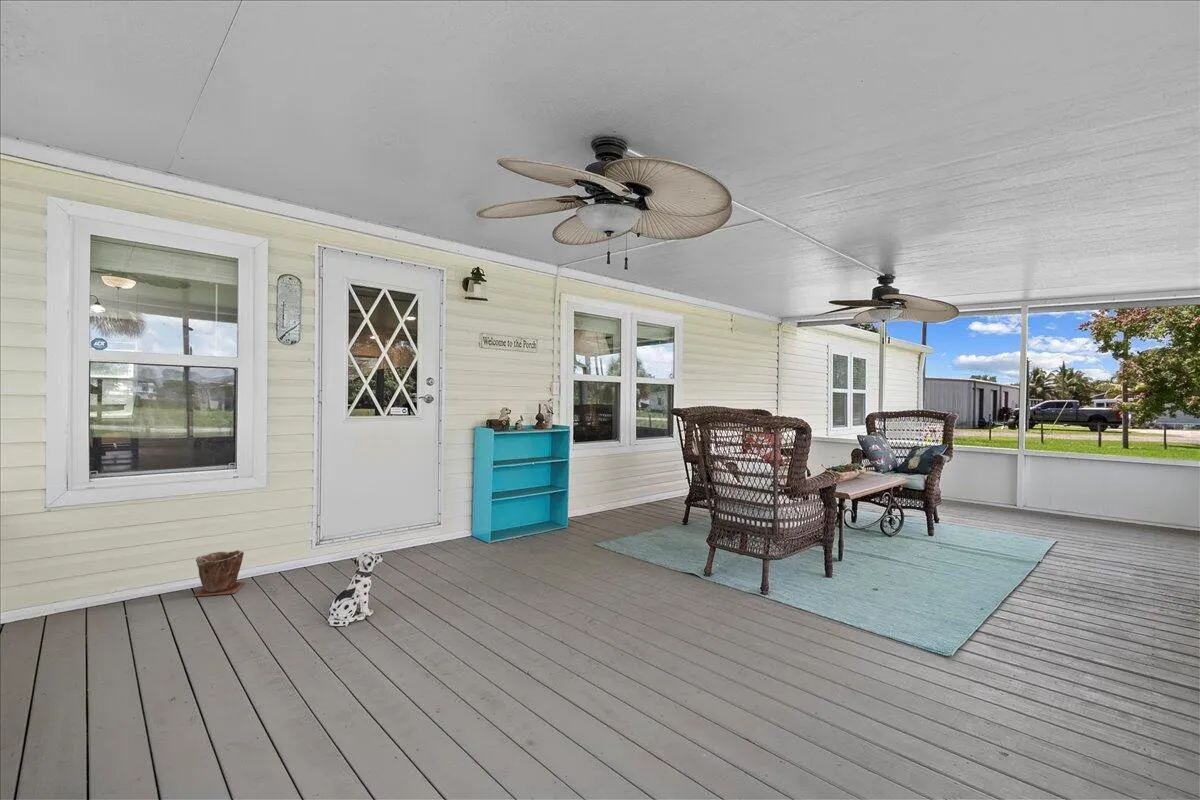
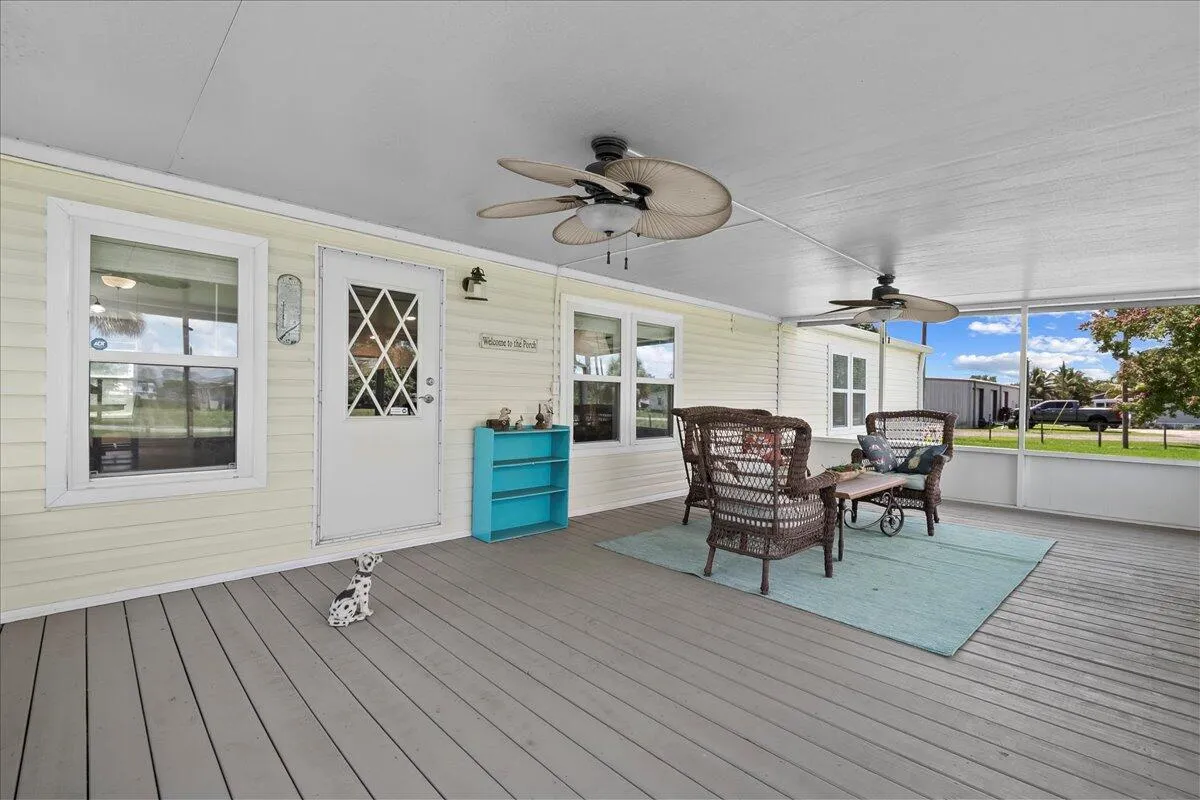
- plant pot [193,549,245,597]
